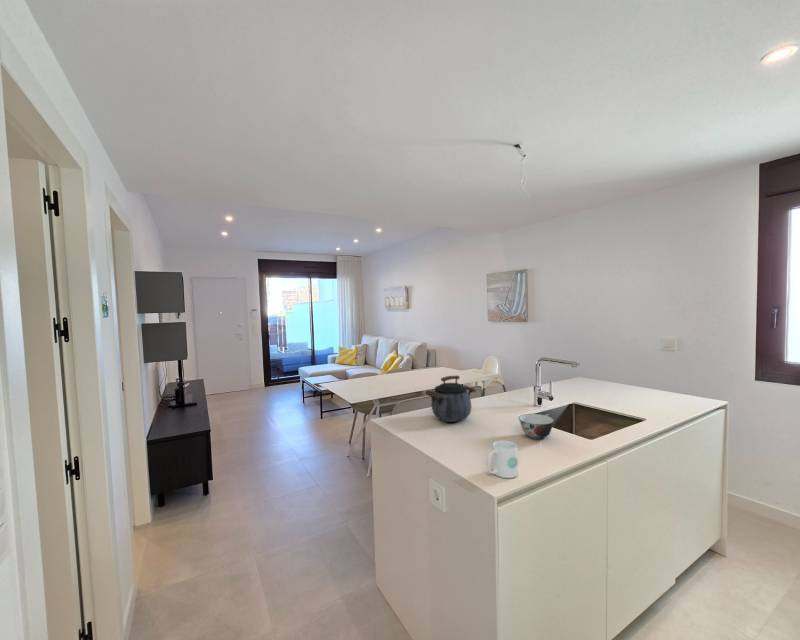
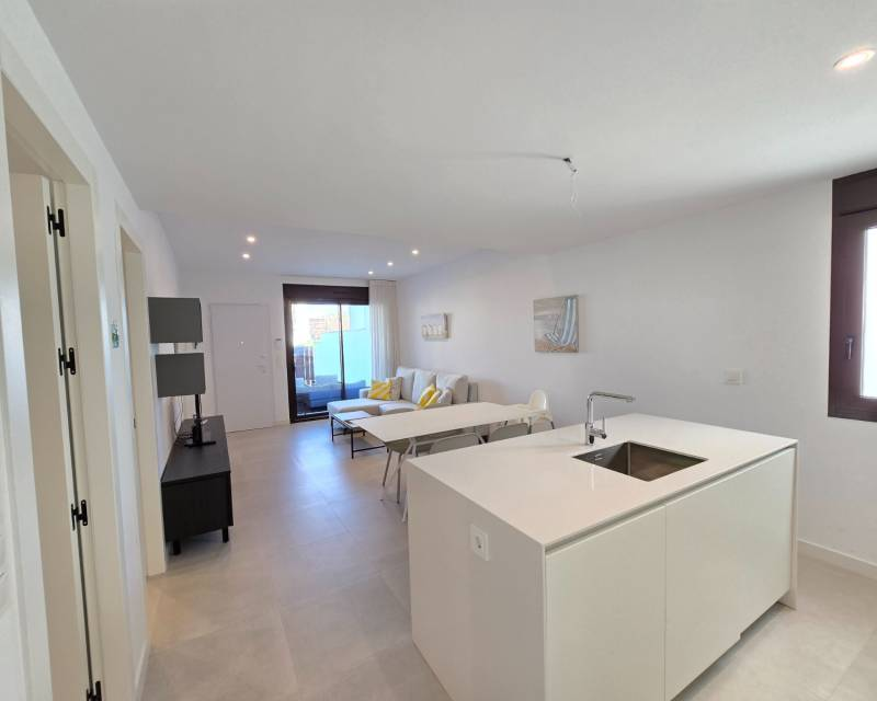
- kettle [424,374,477,423]
- soup bowl [518,413,555,441]
- mug [486,439,519,479]
